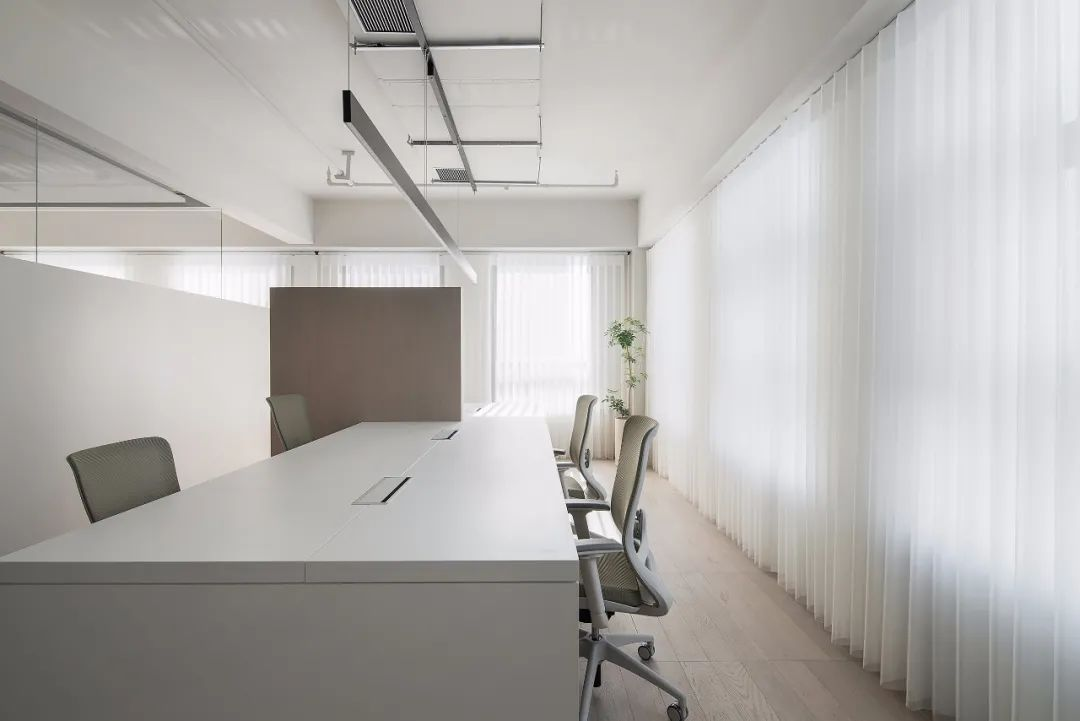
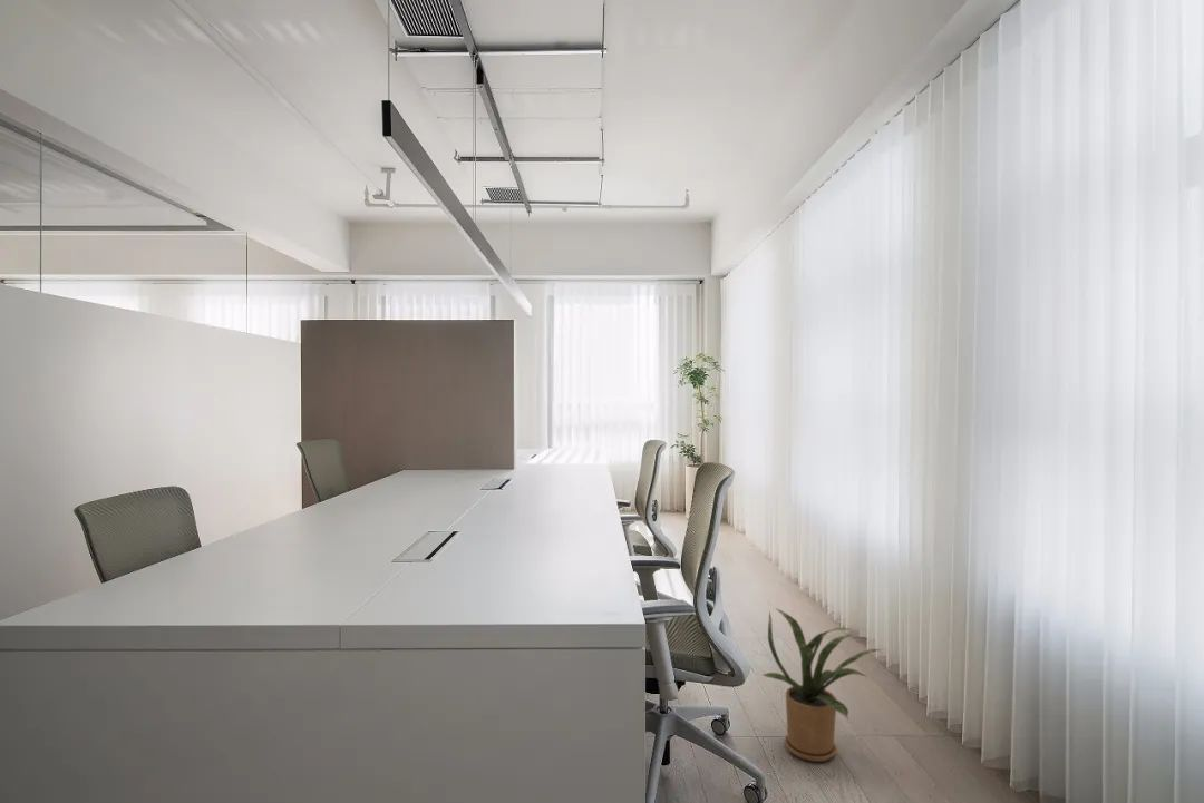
+ house plant [763,608,882,763]
